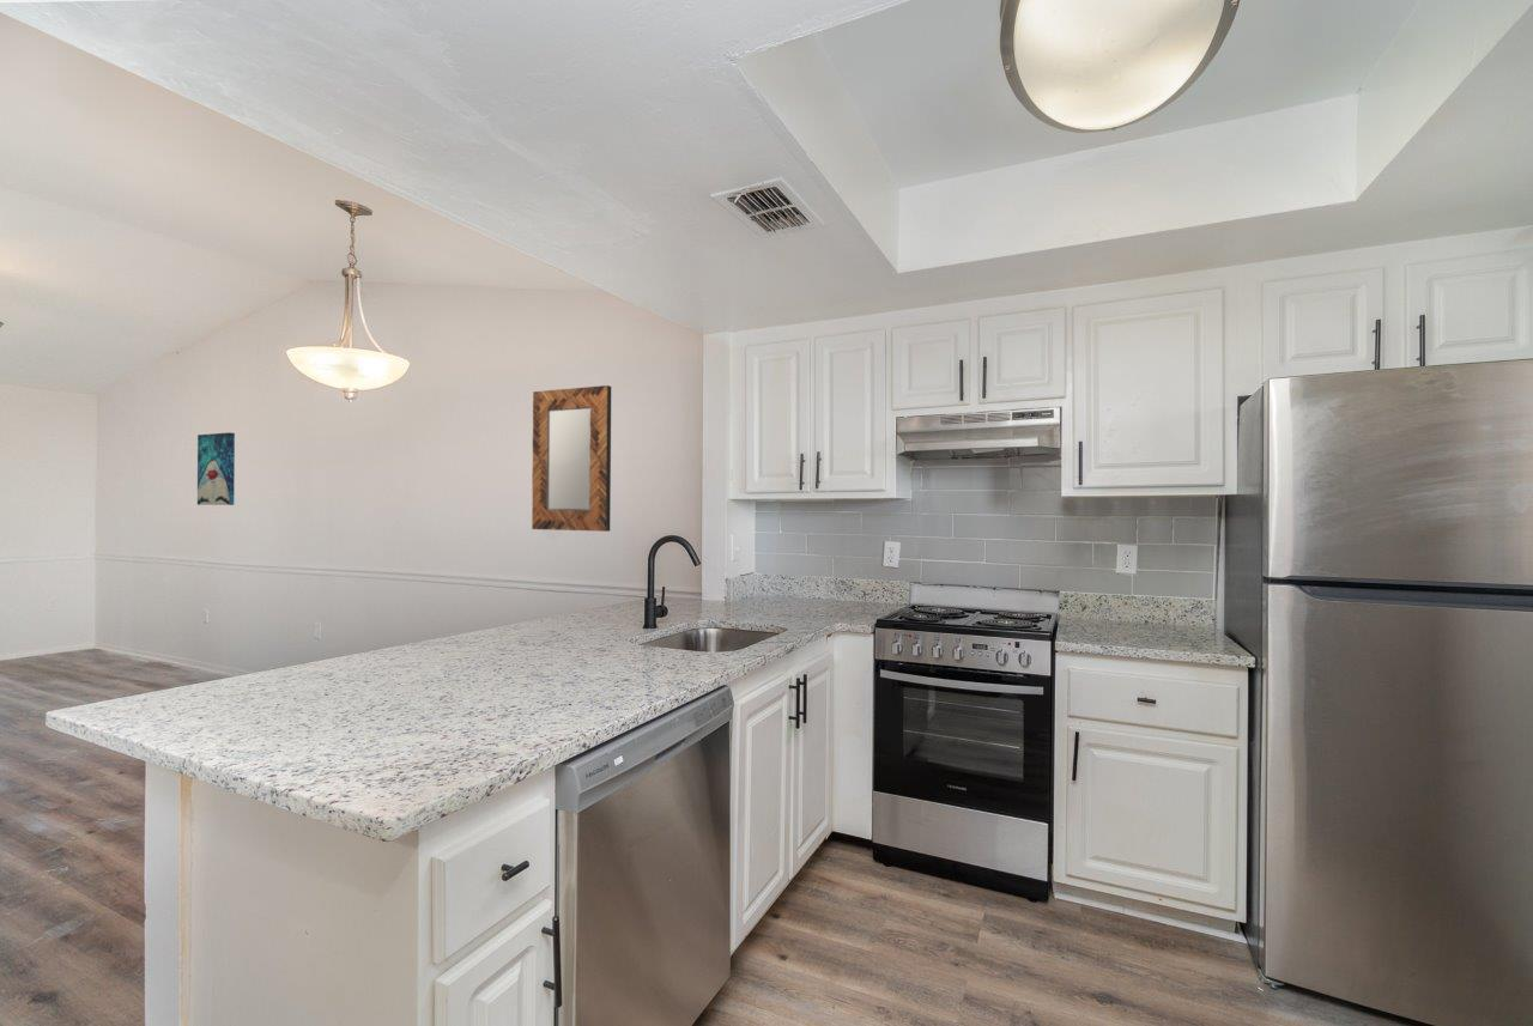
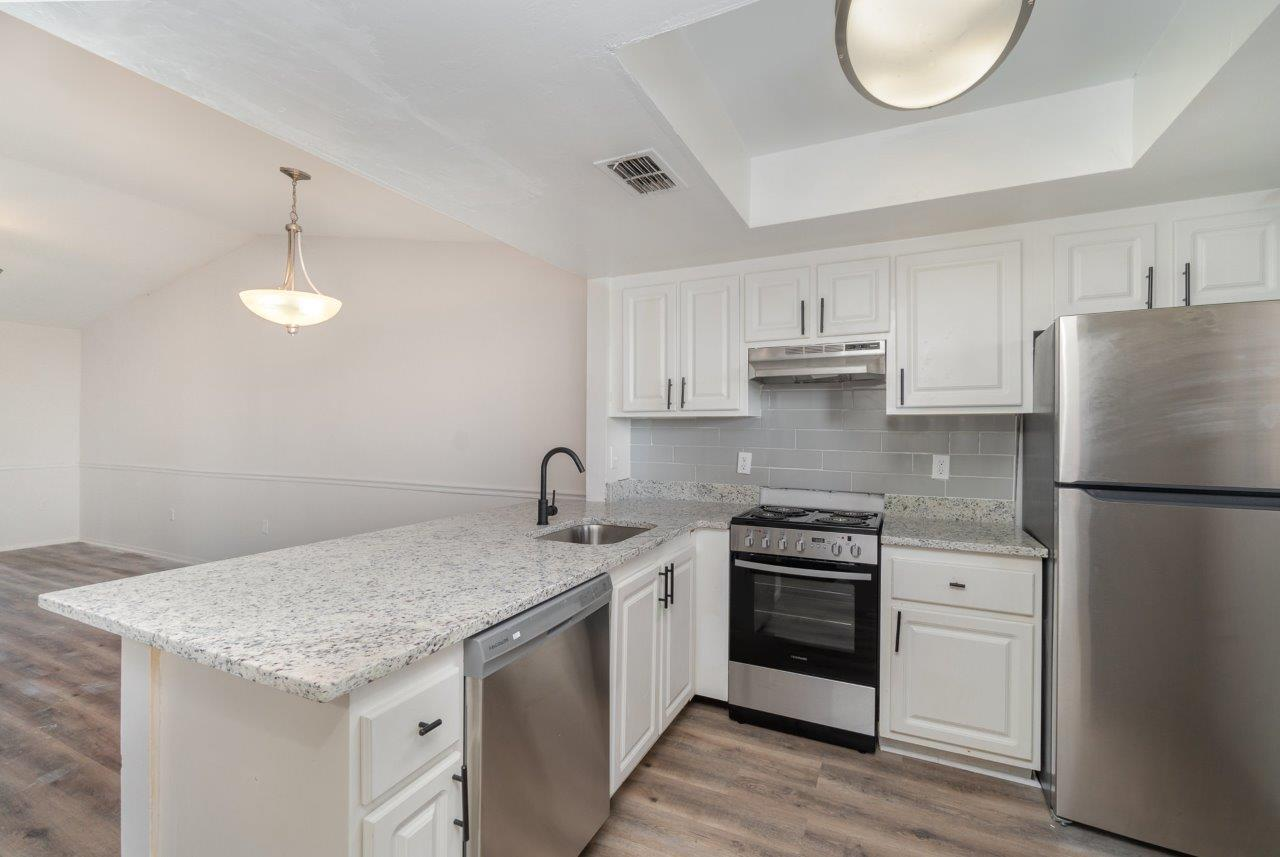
- home mirror [531,384,612,533]
- wall art [196,431,236,506]
